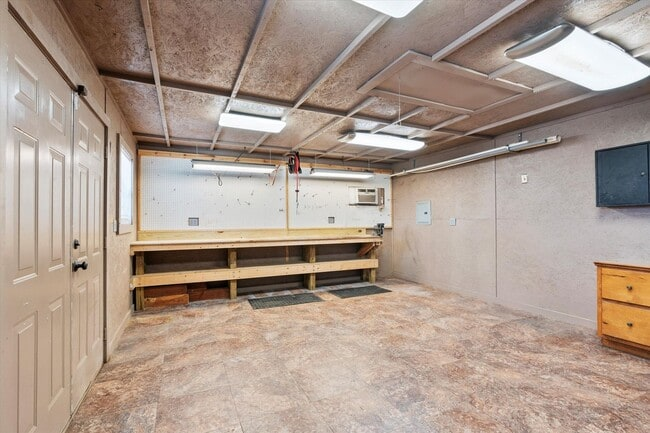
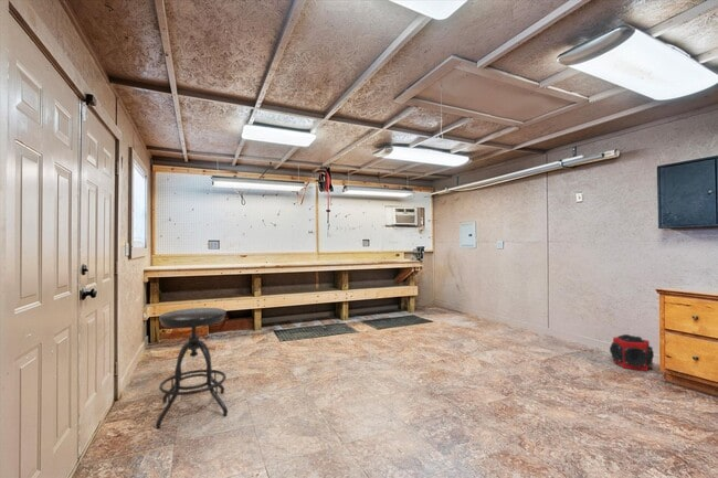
+ speaker [609,333,655,372]
+ stool [155,307,229,429]
